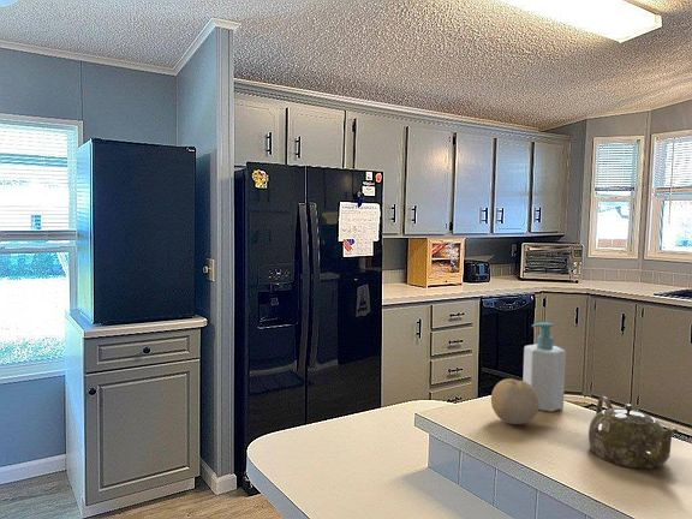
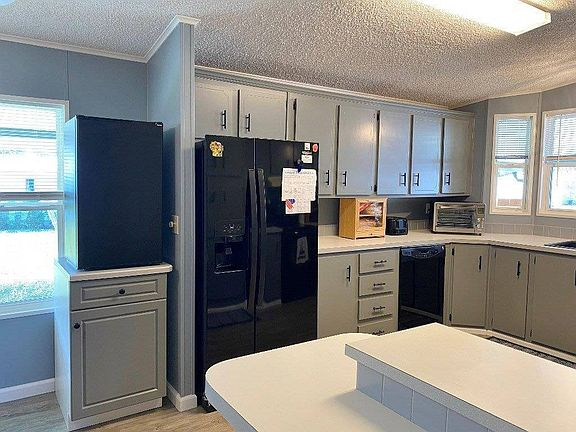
- soap bottle [521,321,567,413]
- fruit [490,377,539,425]
- teapot [587,395,679,470]
